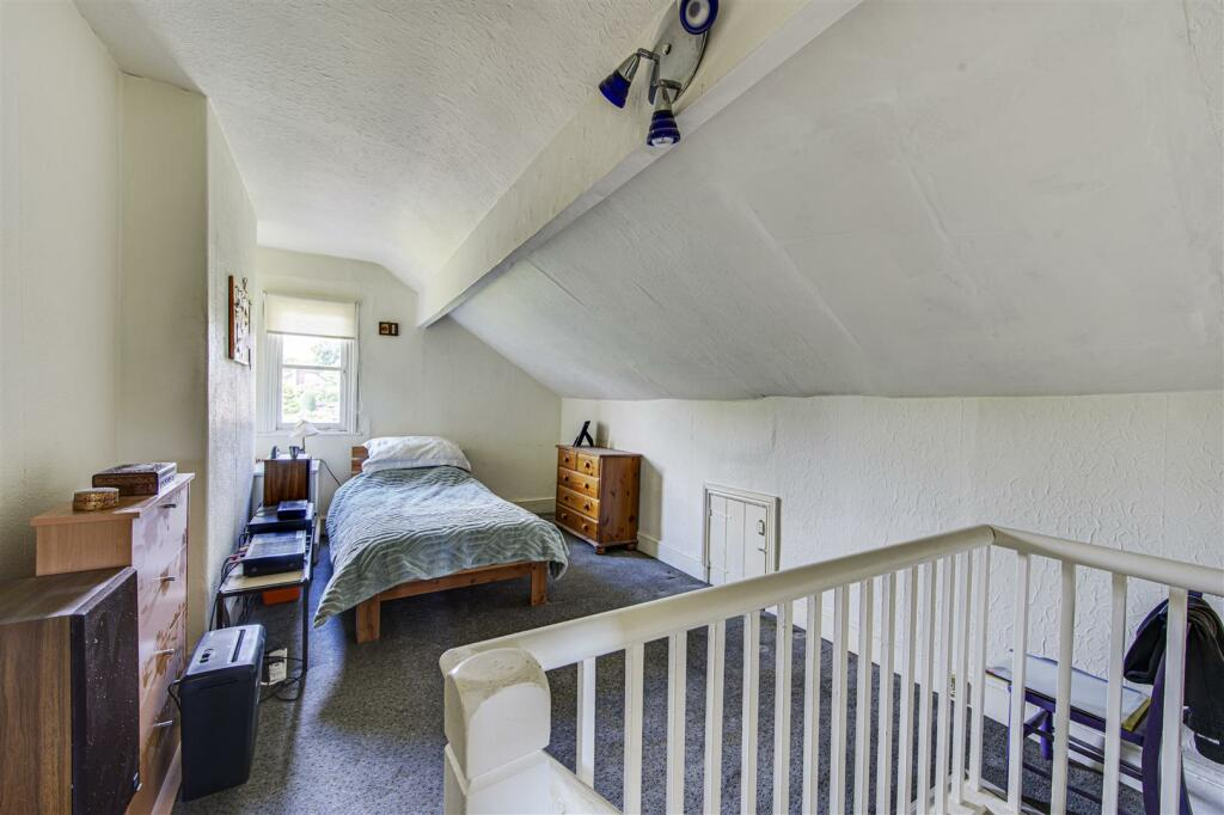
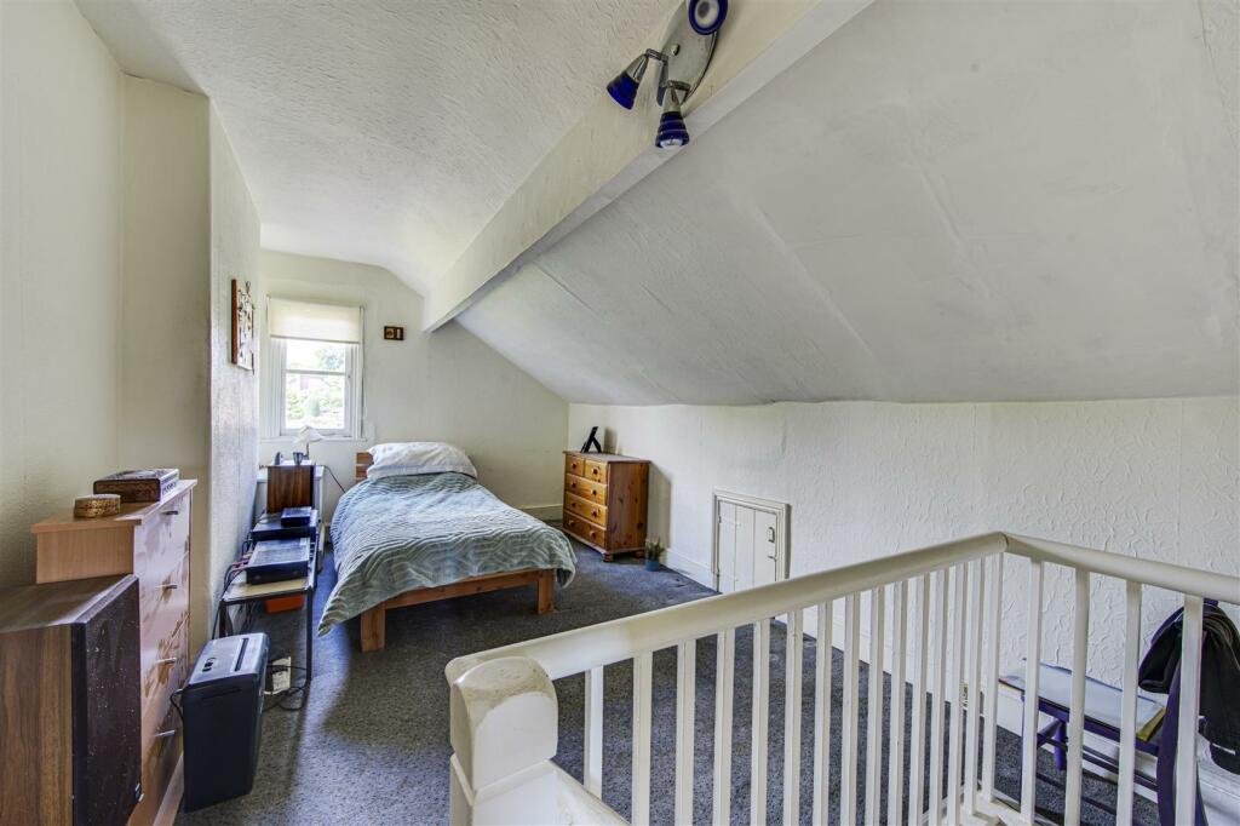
+ potted plant [643,534,667,572]
